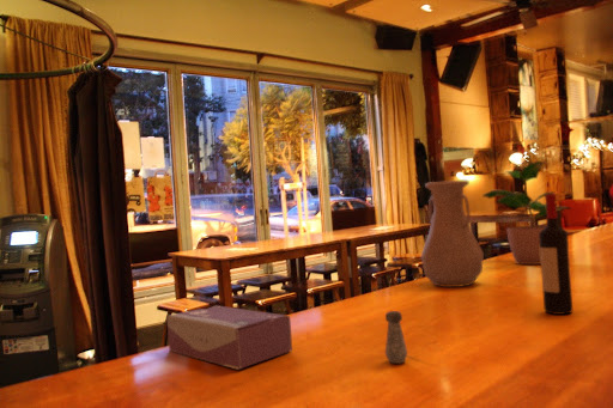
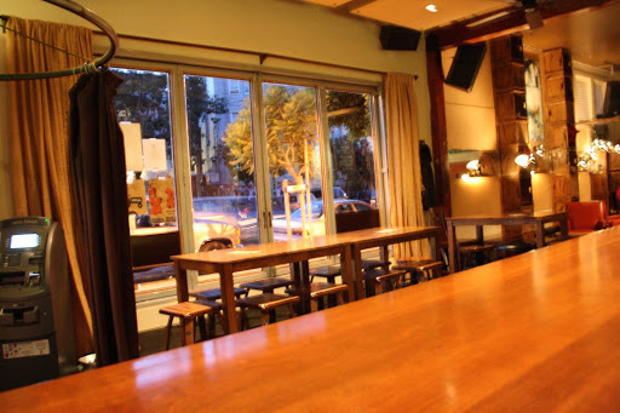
- tissue box [166,304,293,371]
- potted plant [481,160,572,266]
- salt shaker [384,310,408,365]
- vase [420,178,485,288]
- wine bottle [539,193,573,316]
